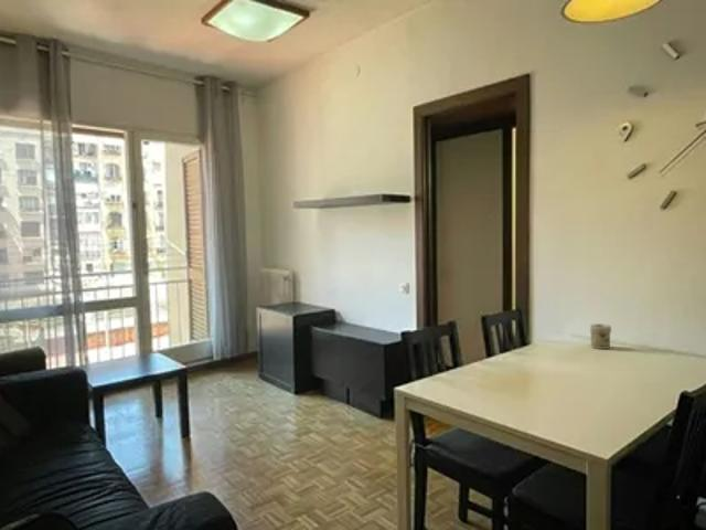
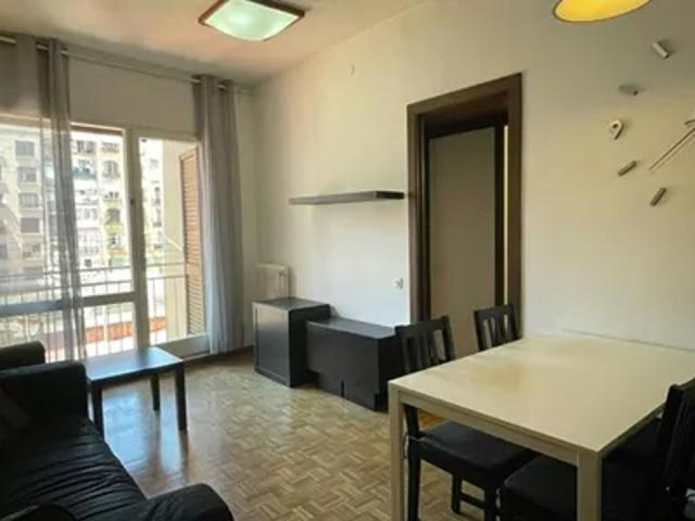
- jar [589,322,612,350]
